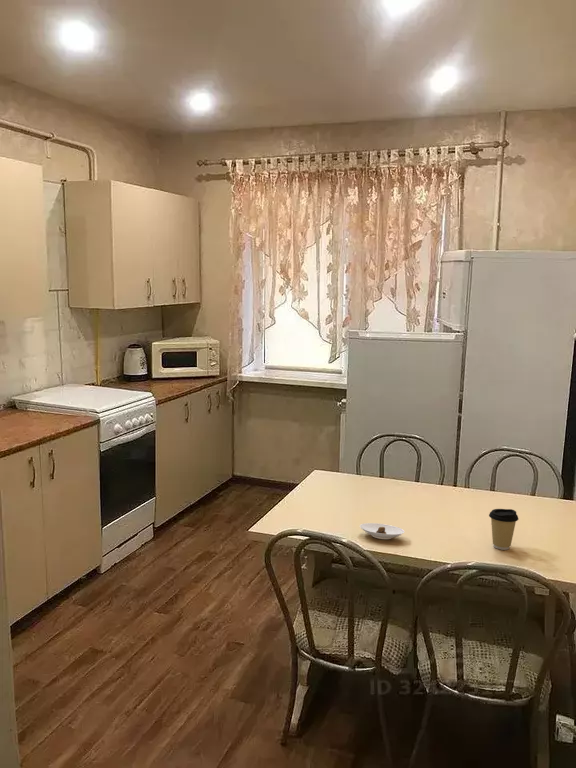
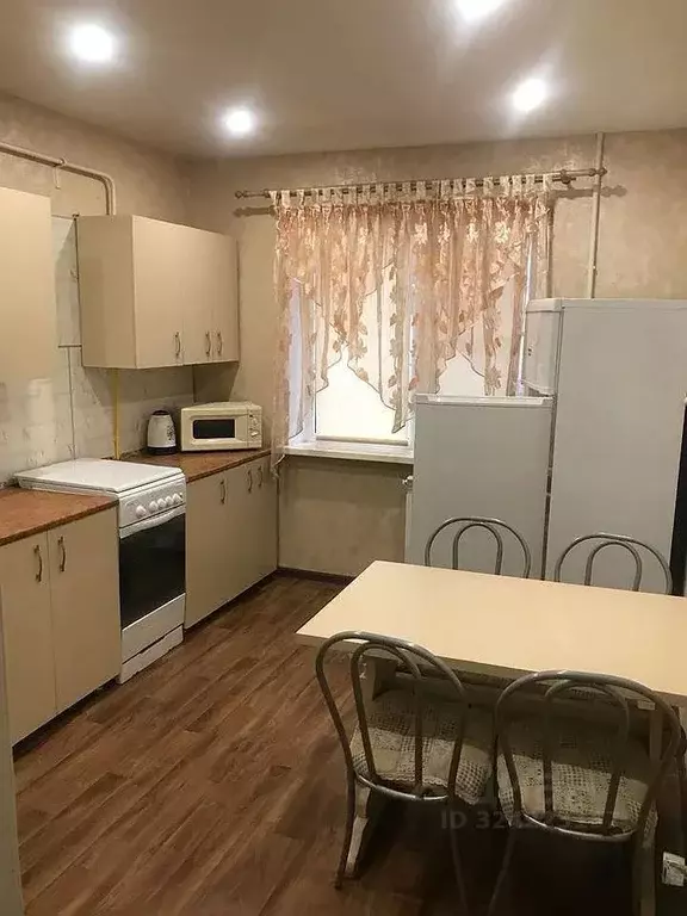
- coffee cup [488,508,519,551]
- saucer [359,522,406,540]
